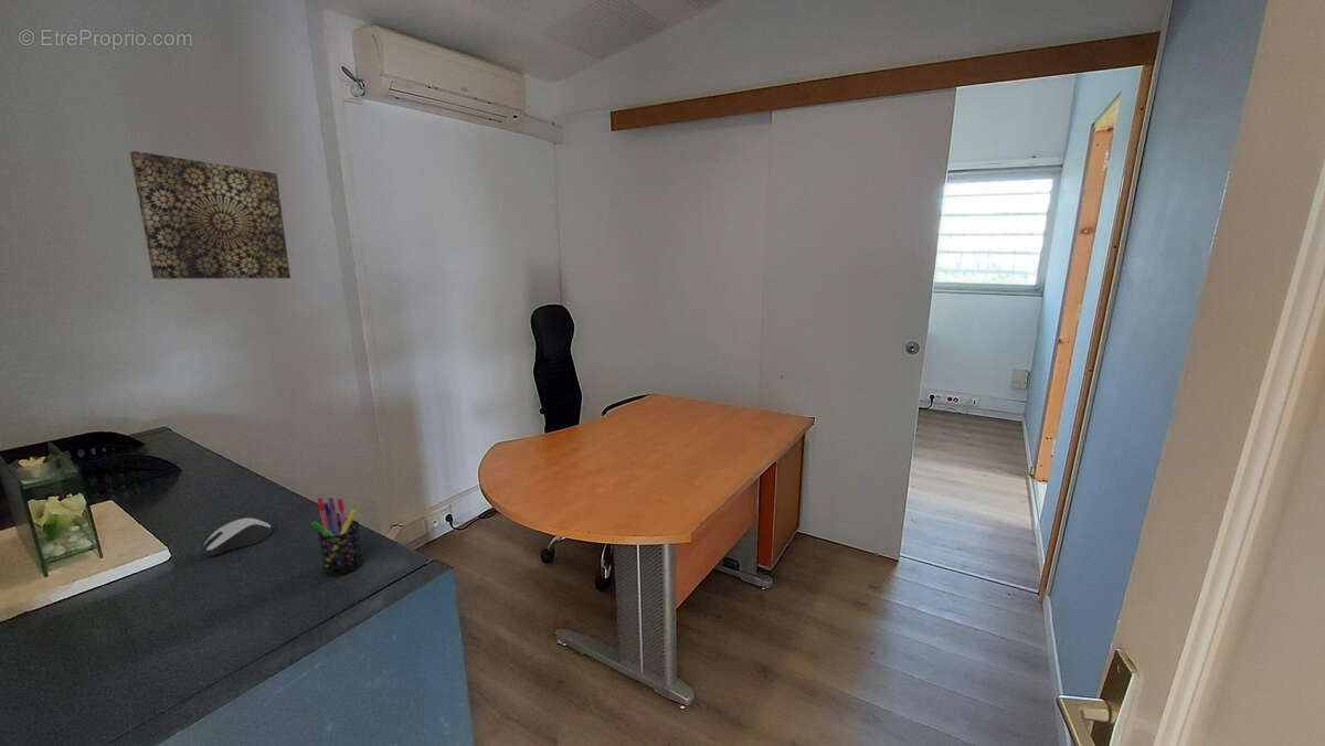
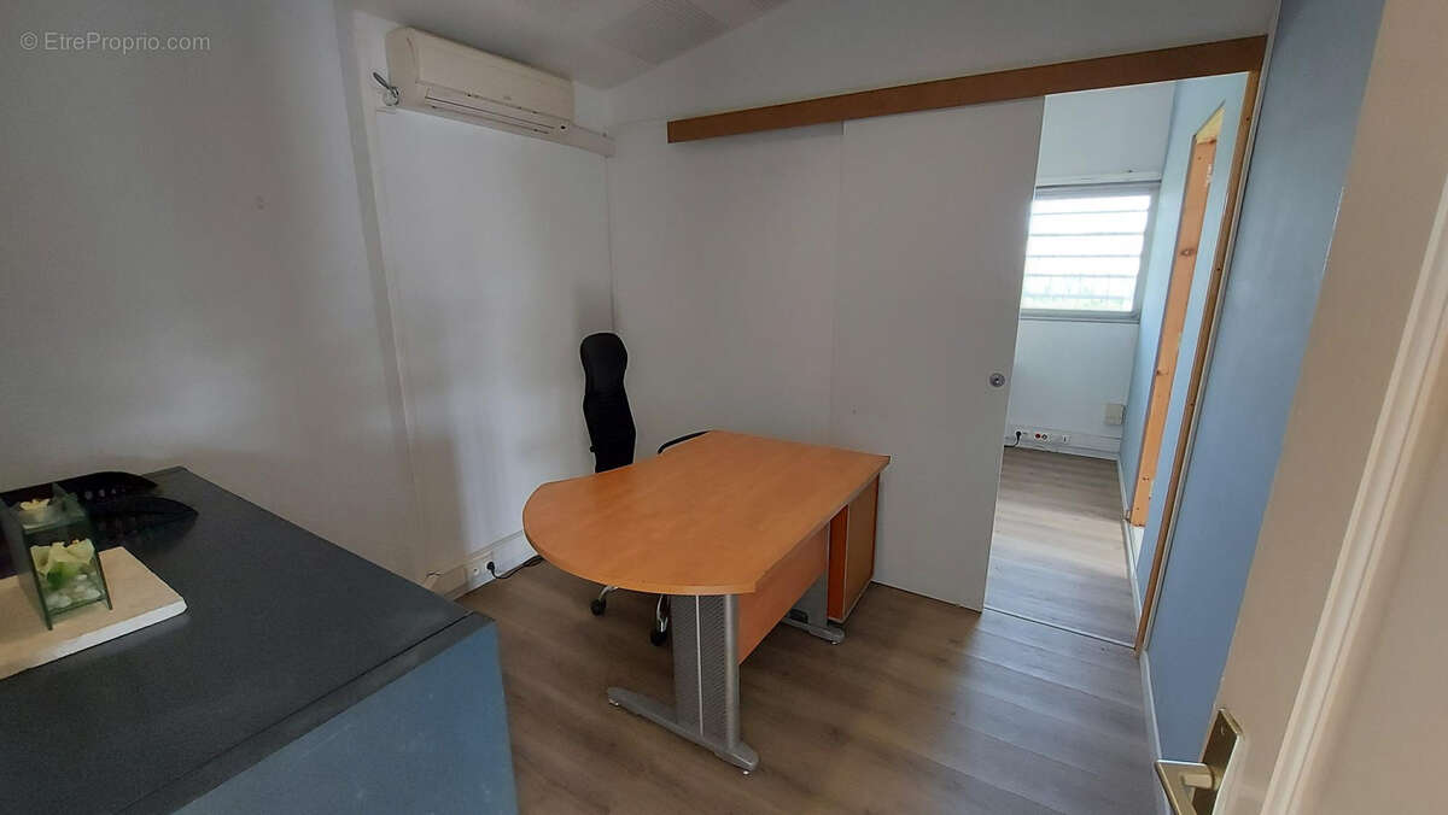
- wall art [129,150,292,280]
- computer mouse [200,516,273,557]
- pen holder [310,497,364,577]
